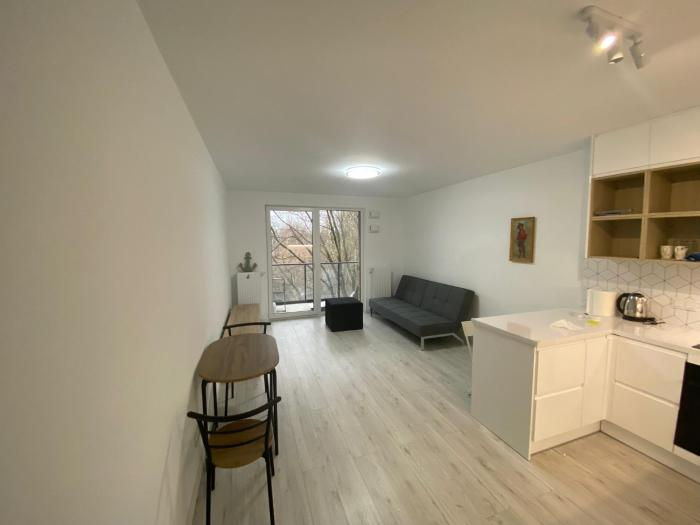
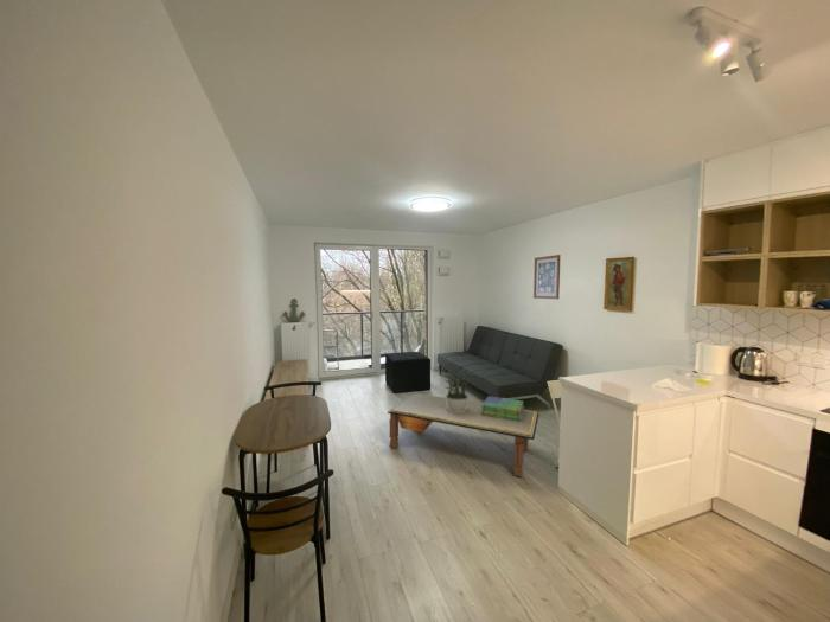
+ wall art [532,254,561,300]
+ coffee table [387,392,541,477]
+ stack of books [480,395,525,421]
+ potted plant [442,366,474,412]
